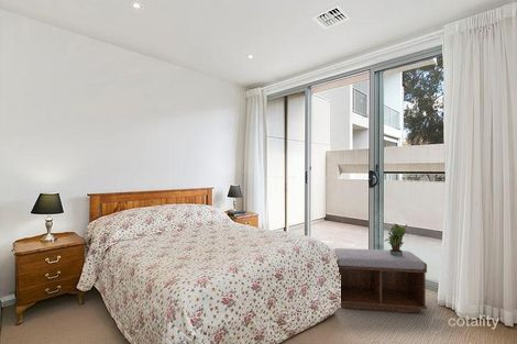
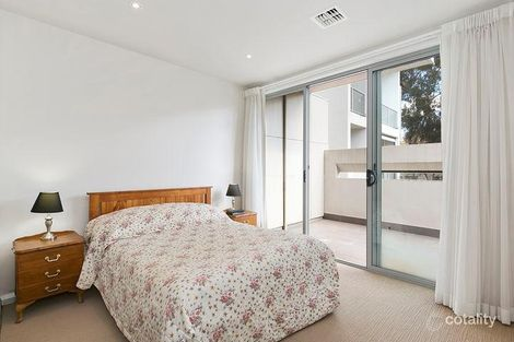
- potted plant [383,223,408,256]
- bench [331,247,428,314]
